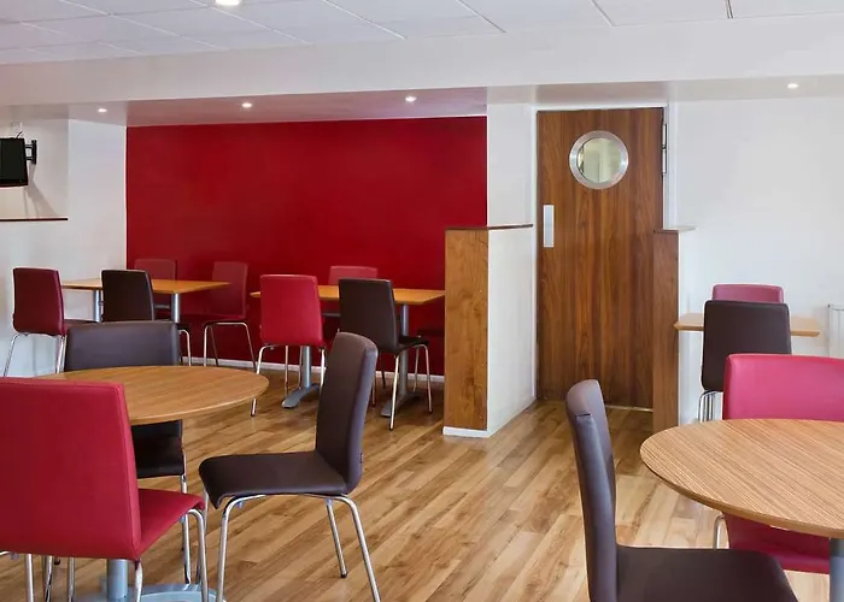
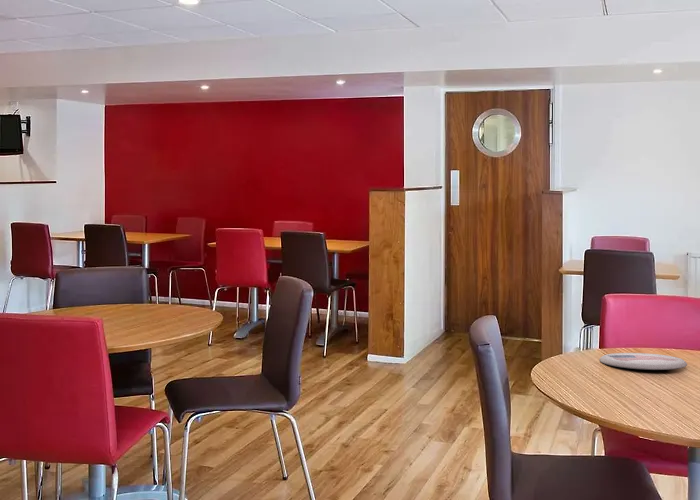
+ plate [598,352,688,371]
